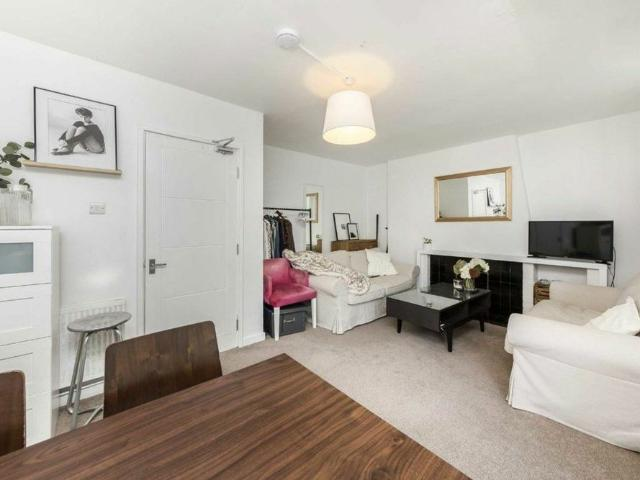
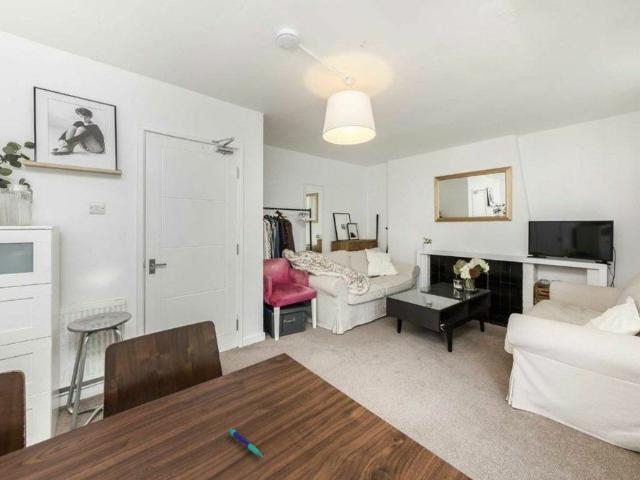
+ pen [228,428,264,458]
